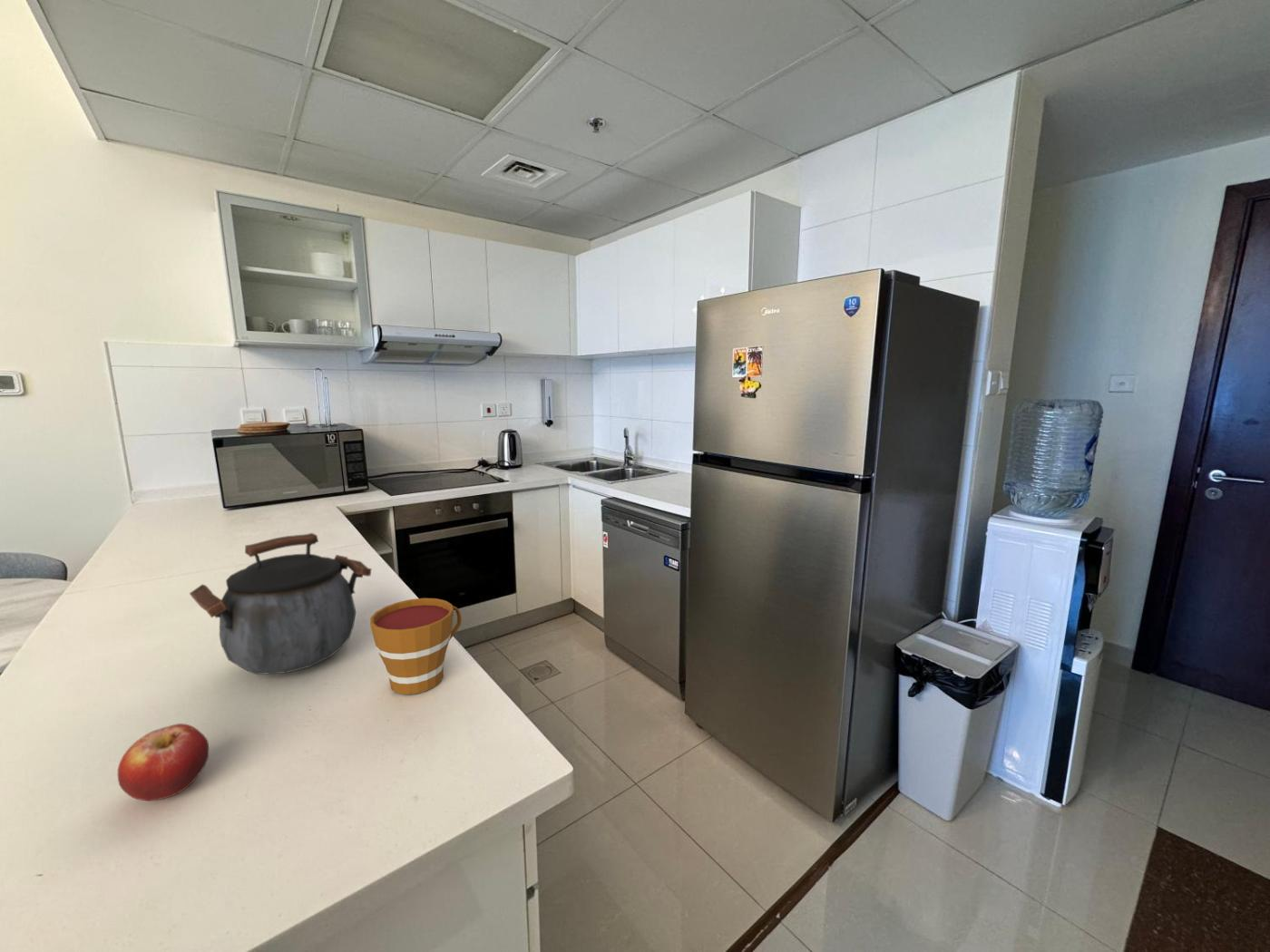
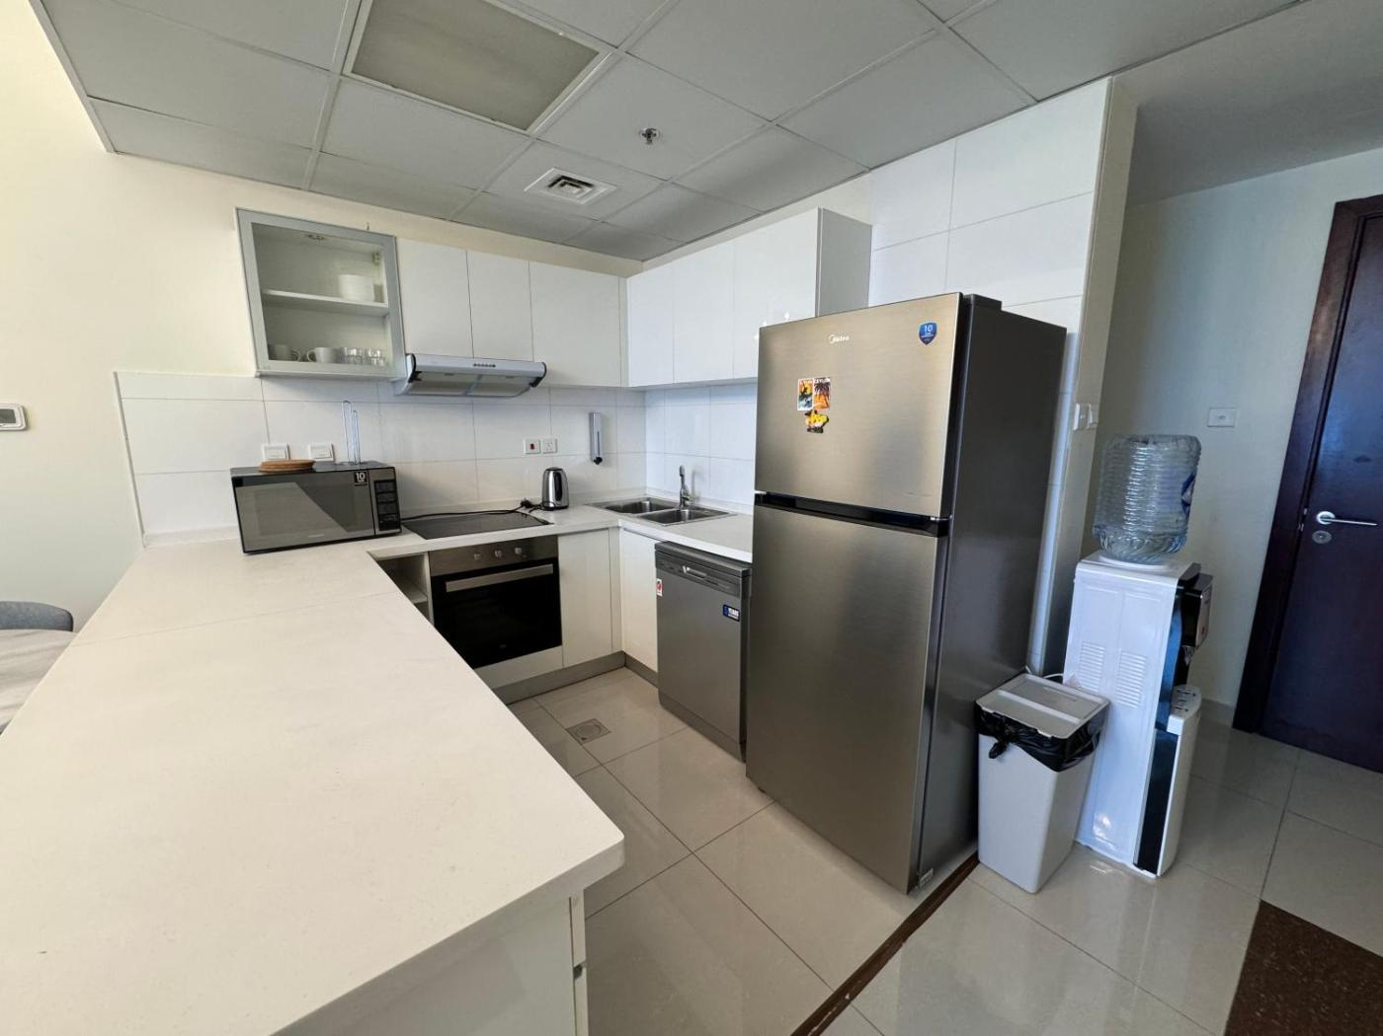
- cup [369,597,462,695]
- fruit [117,723,210,801]
- kettle [189,532,372,675]
